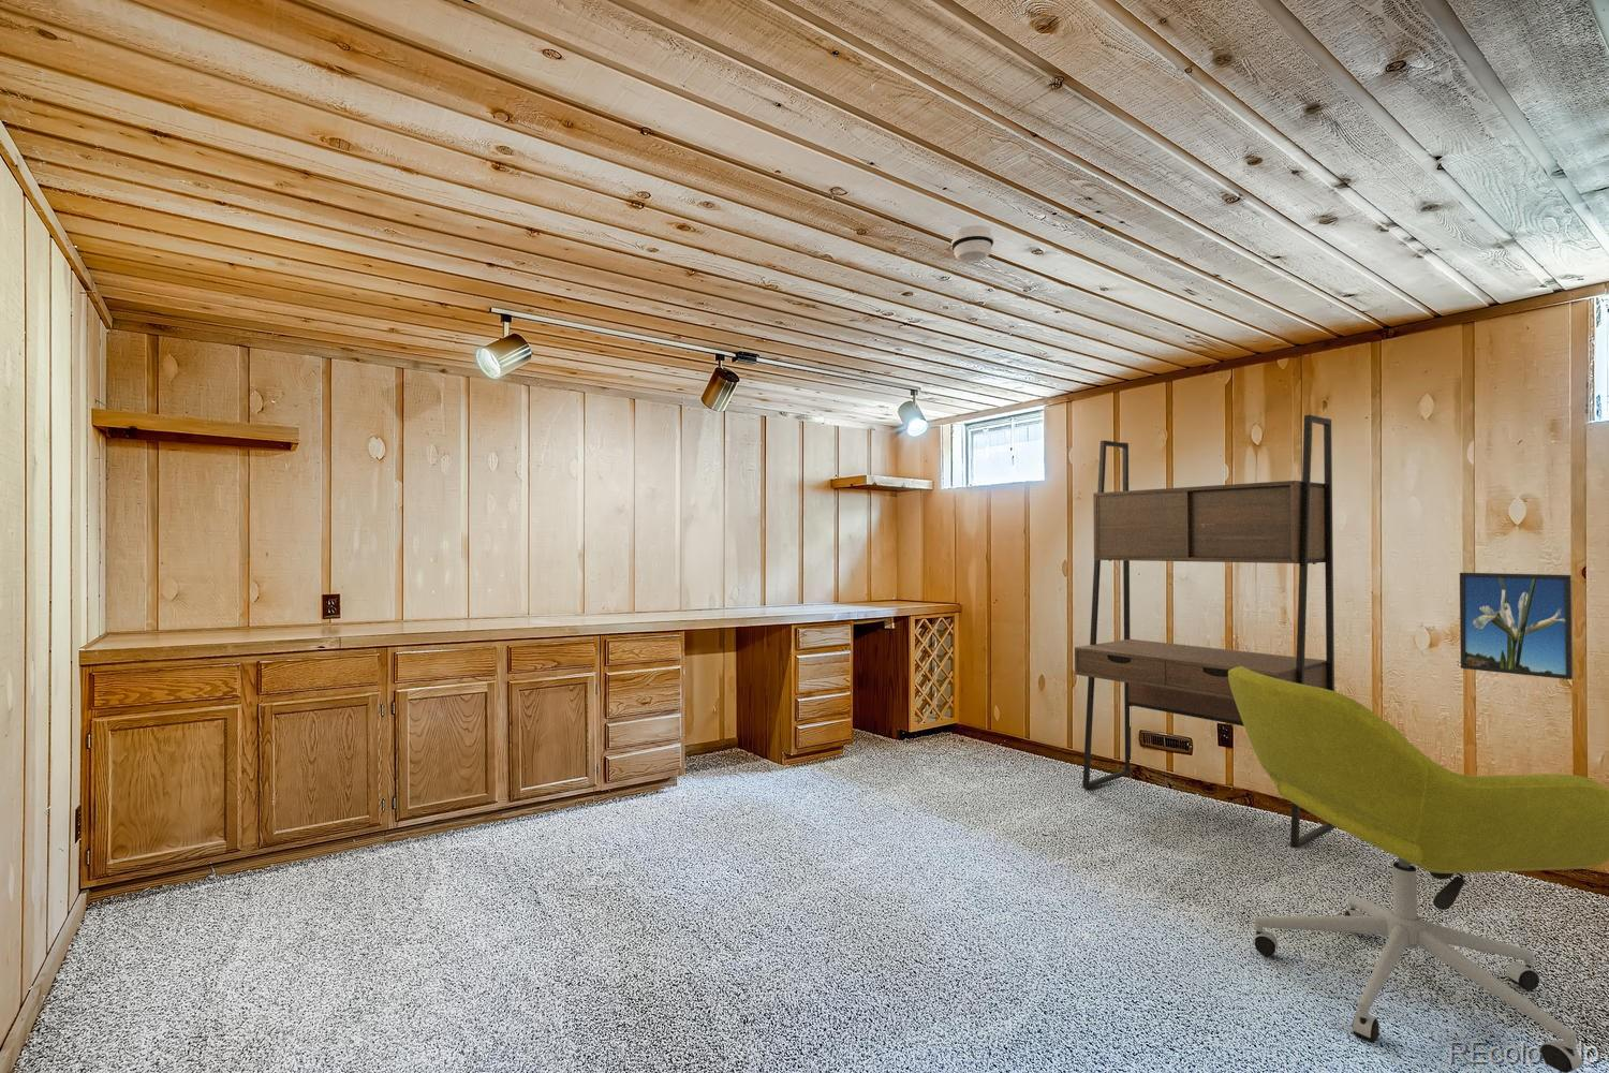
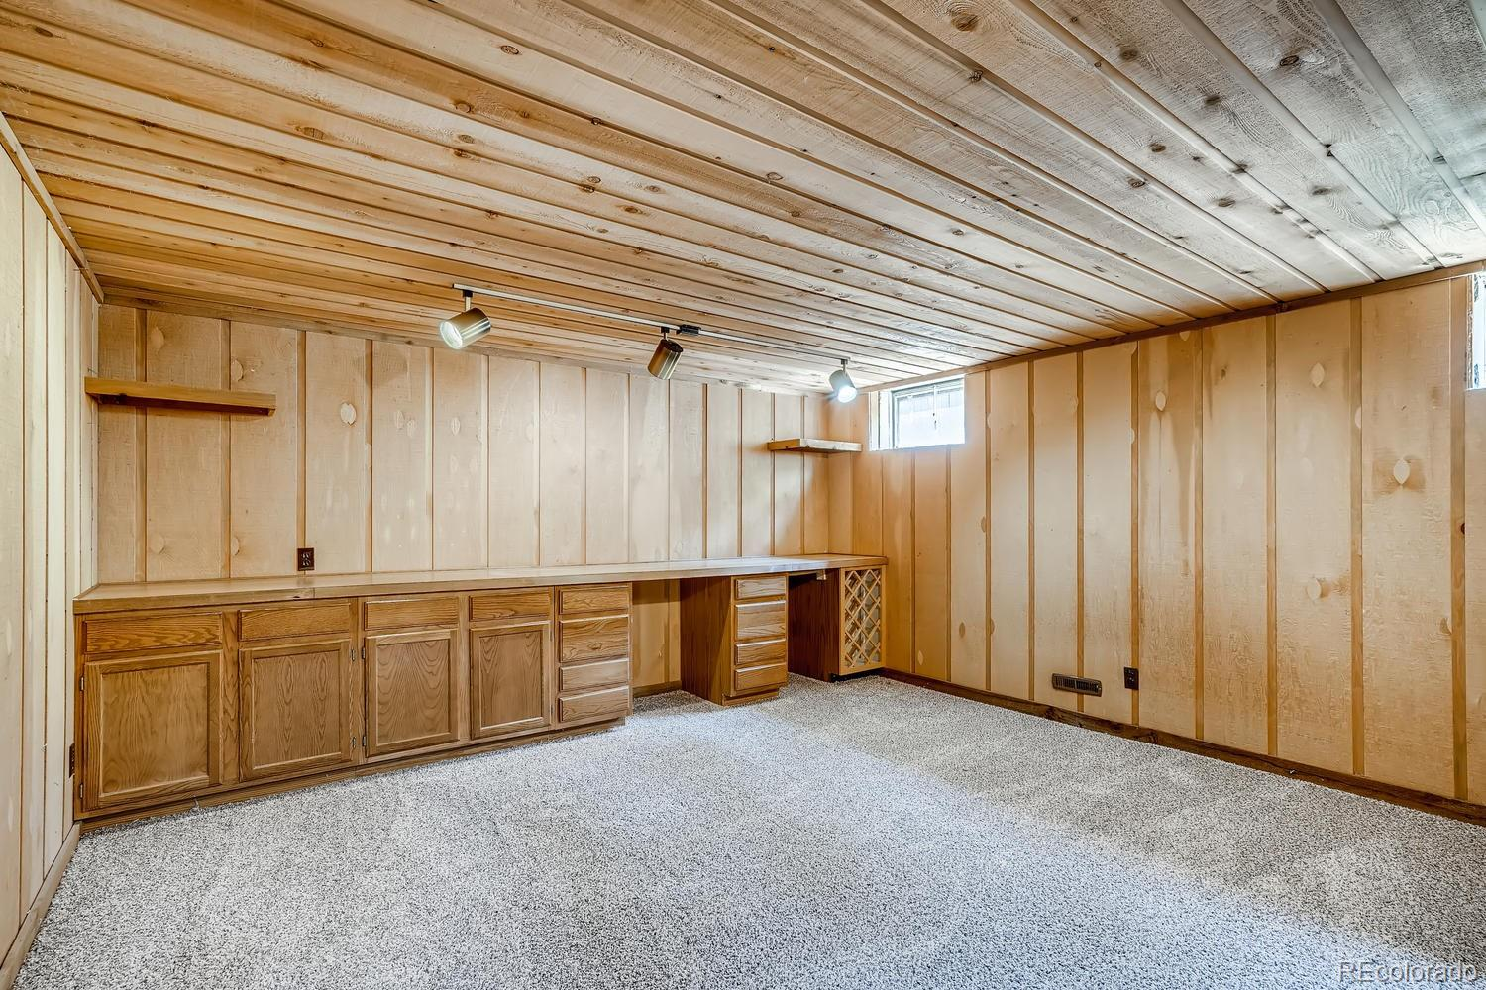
- office chair [1228,666,1609,1073]
- desk [1074,414,1336,850]
- smoke detector [951,224,995,263]
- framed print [1459,572,1573,680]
